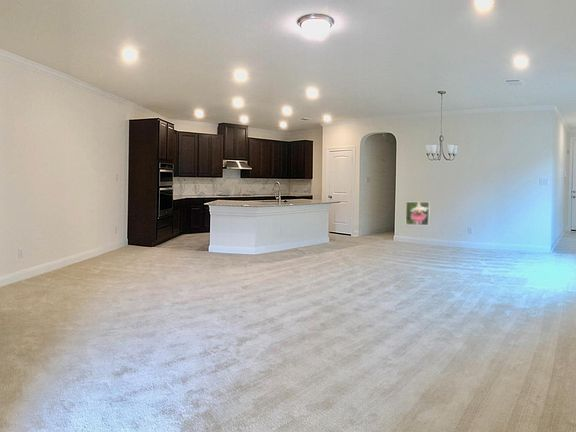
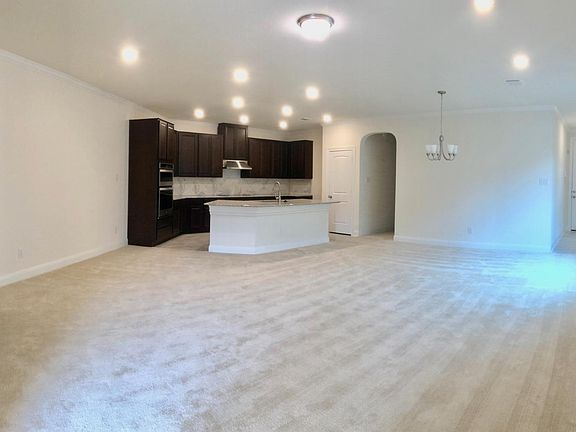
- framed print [405,201,431,226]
